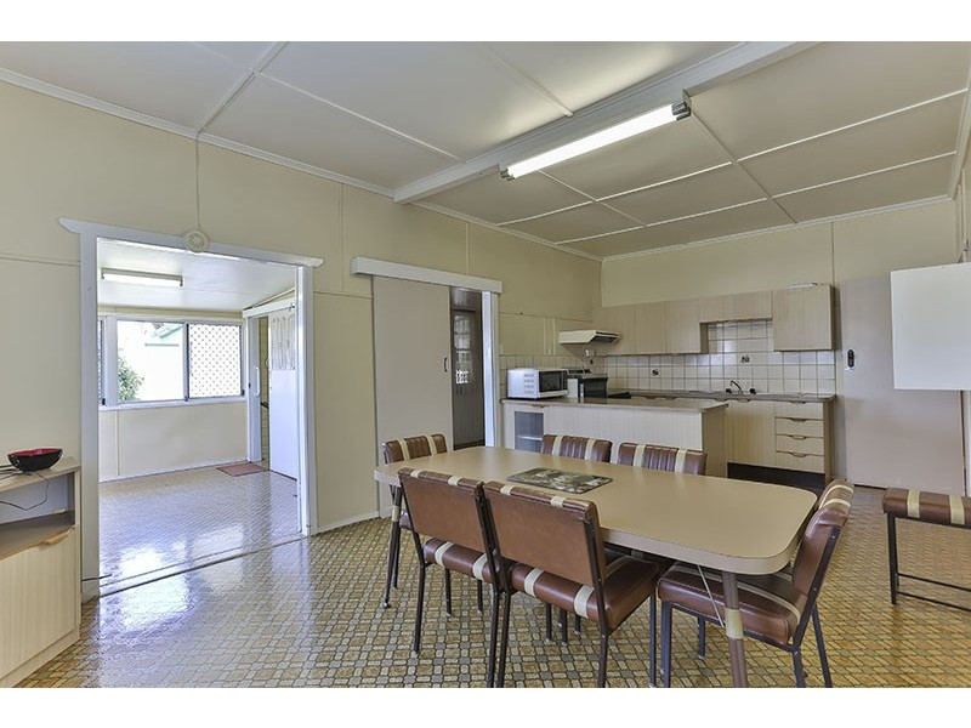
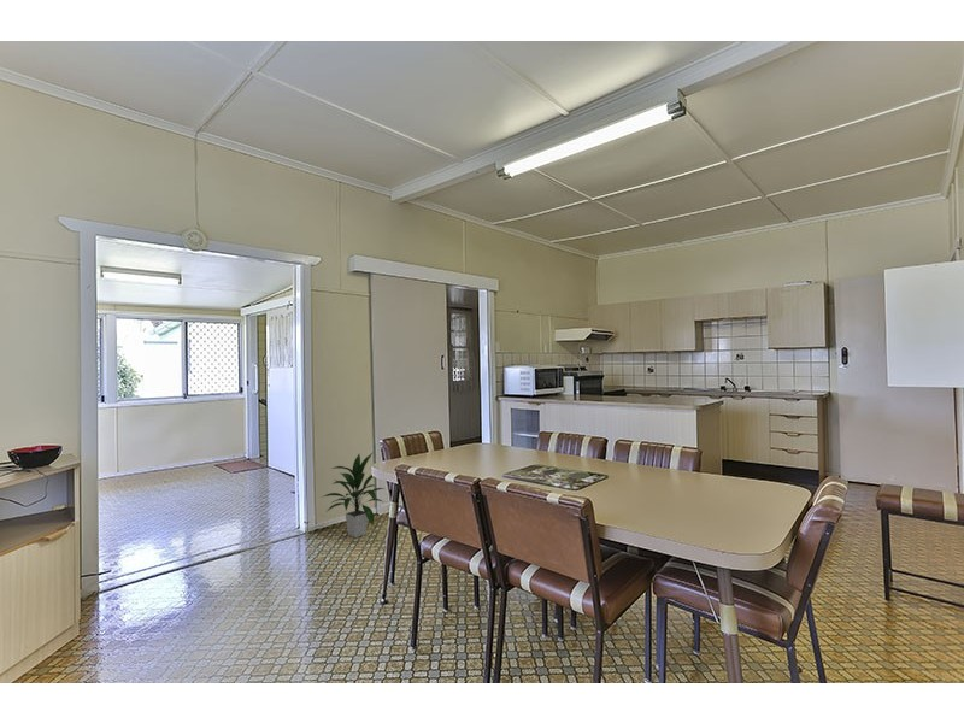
+ indoor plant [321,452,386,539]
